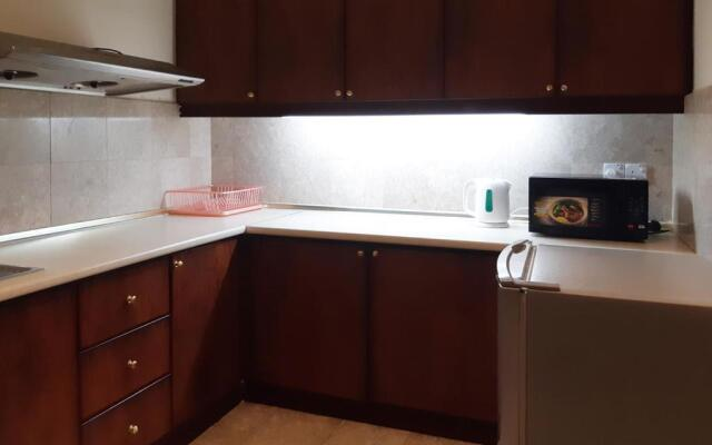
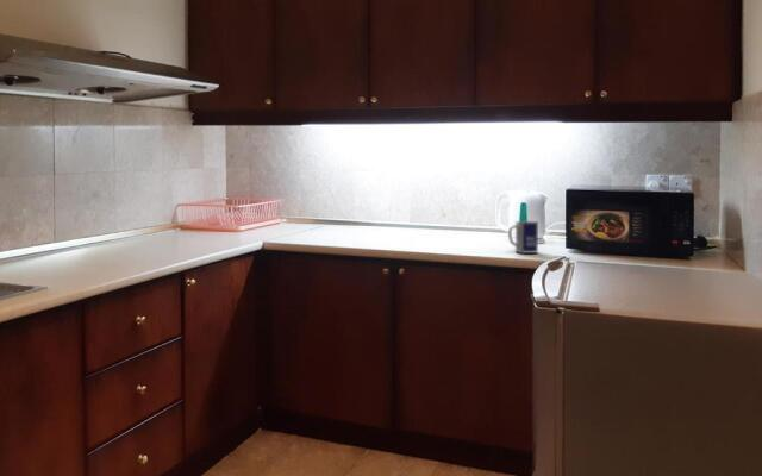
+ mug [507,220,539,255]
